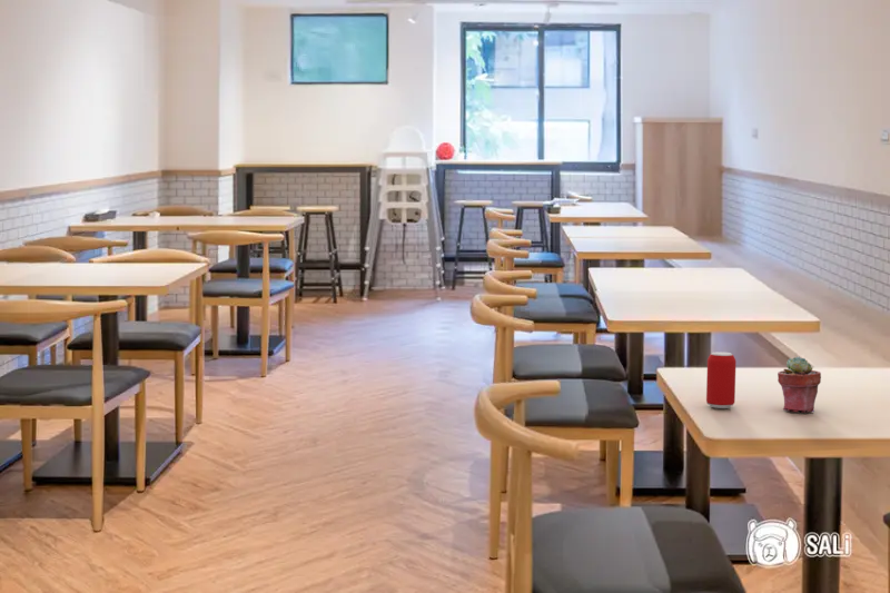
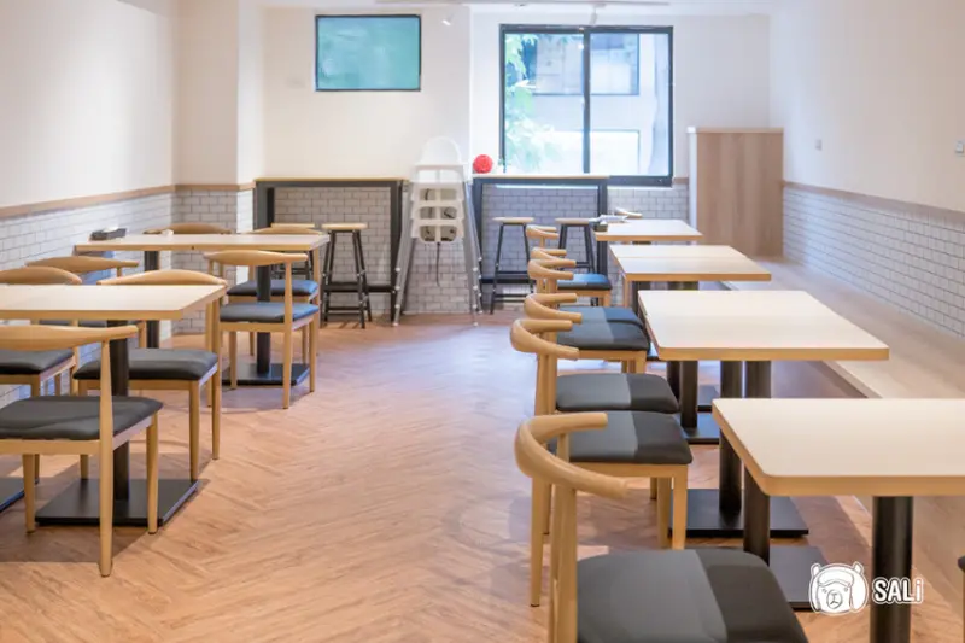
- beverage can [705,350,736,409]
- potted succulent [777,355,822,414]
